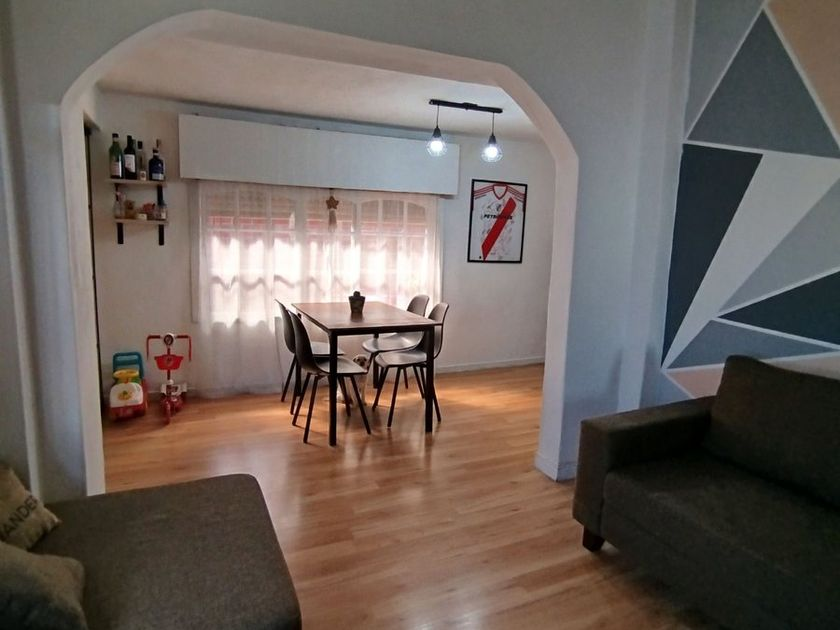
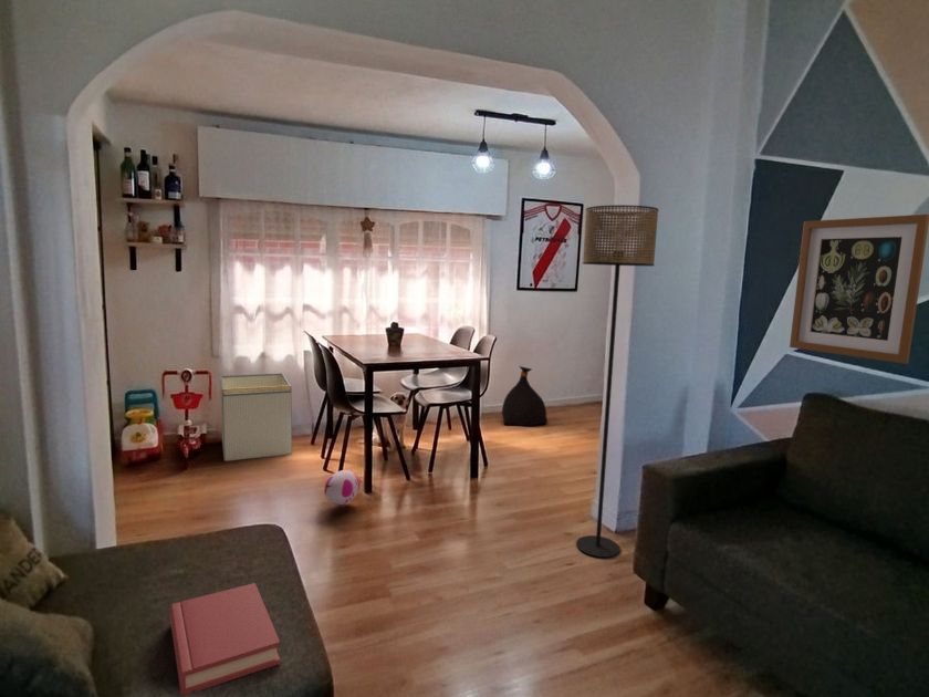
+ hardback book [169,582,281,696]
+ bag [501,365,549,427]
+ plush toy [323,469,361,509]
+ floor lamp [575,204,659,559]
+ wall art [789,214,929,365]
+ storage bin [219,372,293,462]
